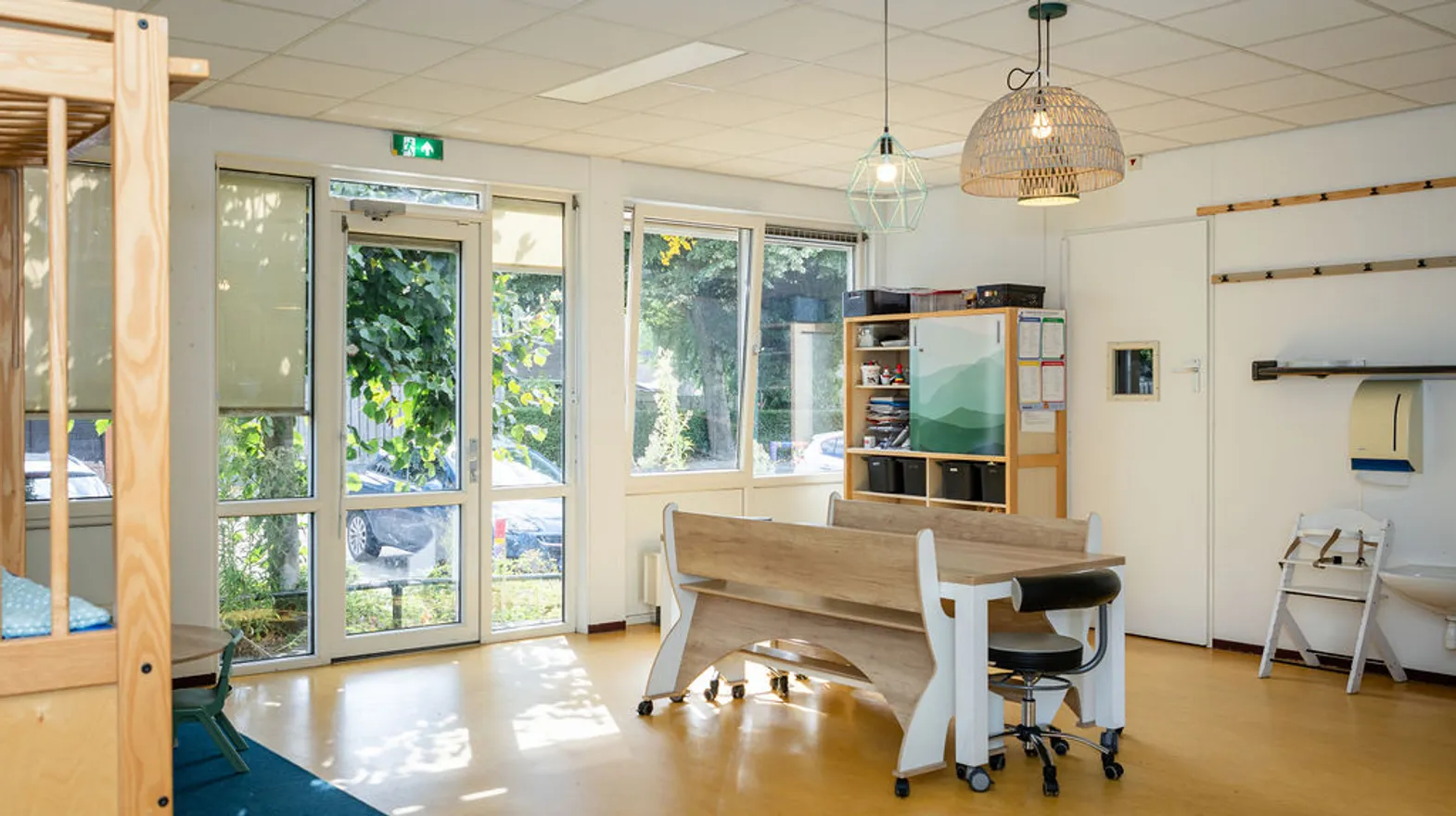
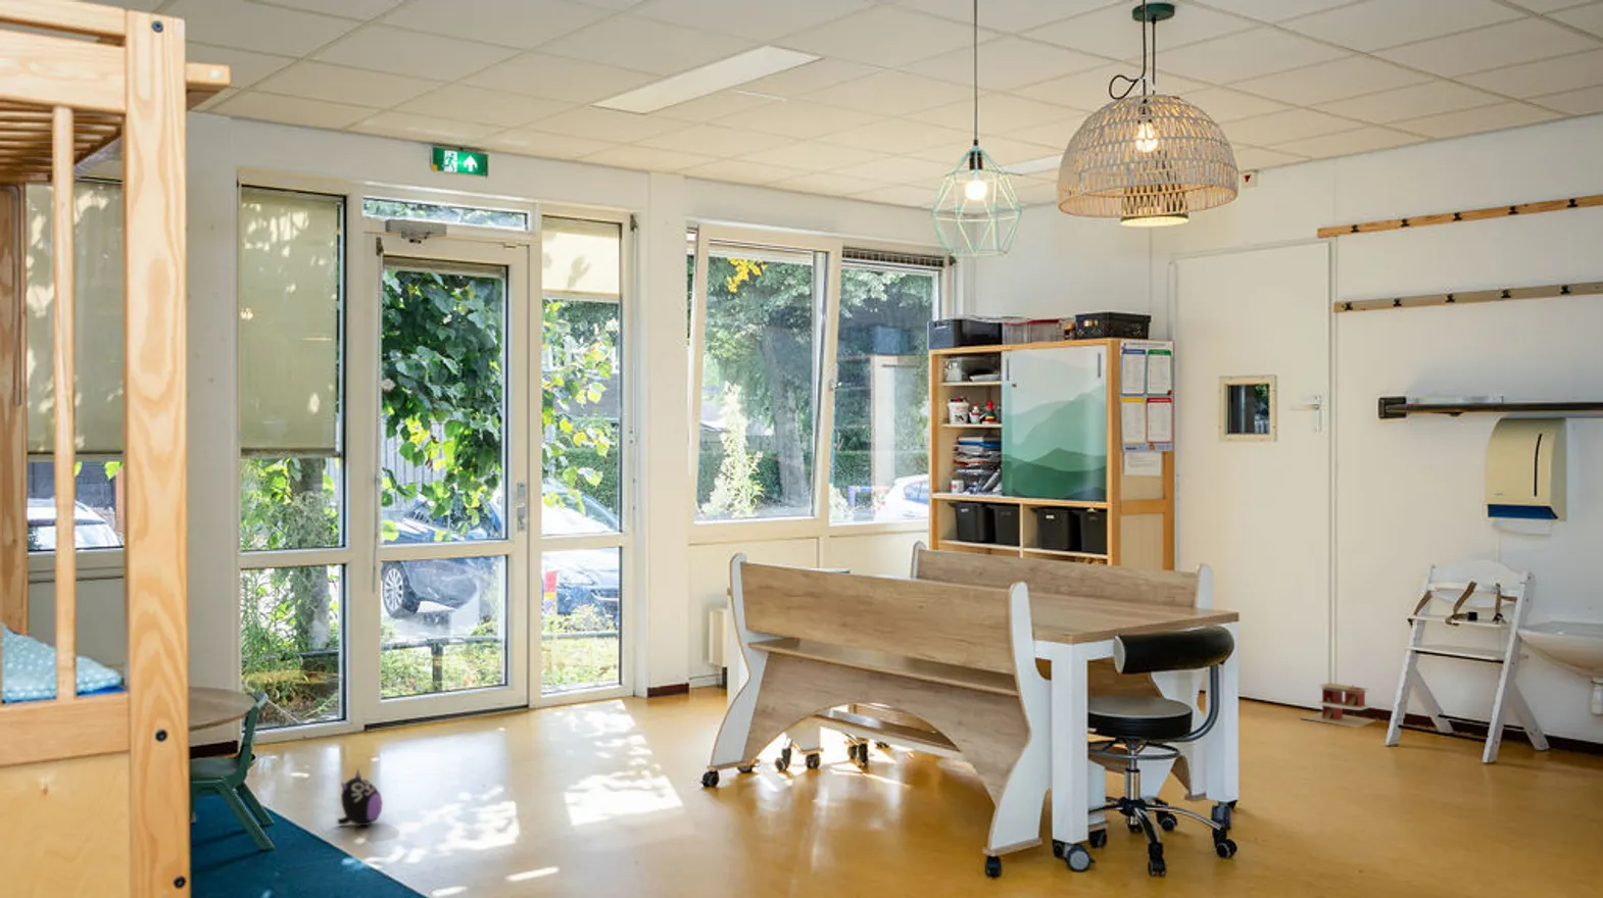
+ plush toy [337,768,384,826]
+ toy house [1299,681,1376,730]
